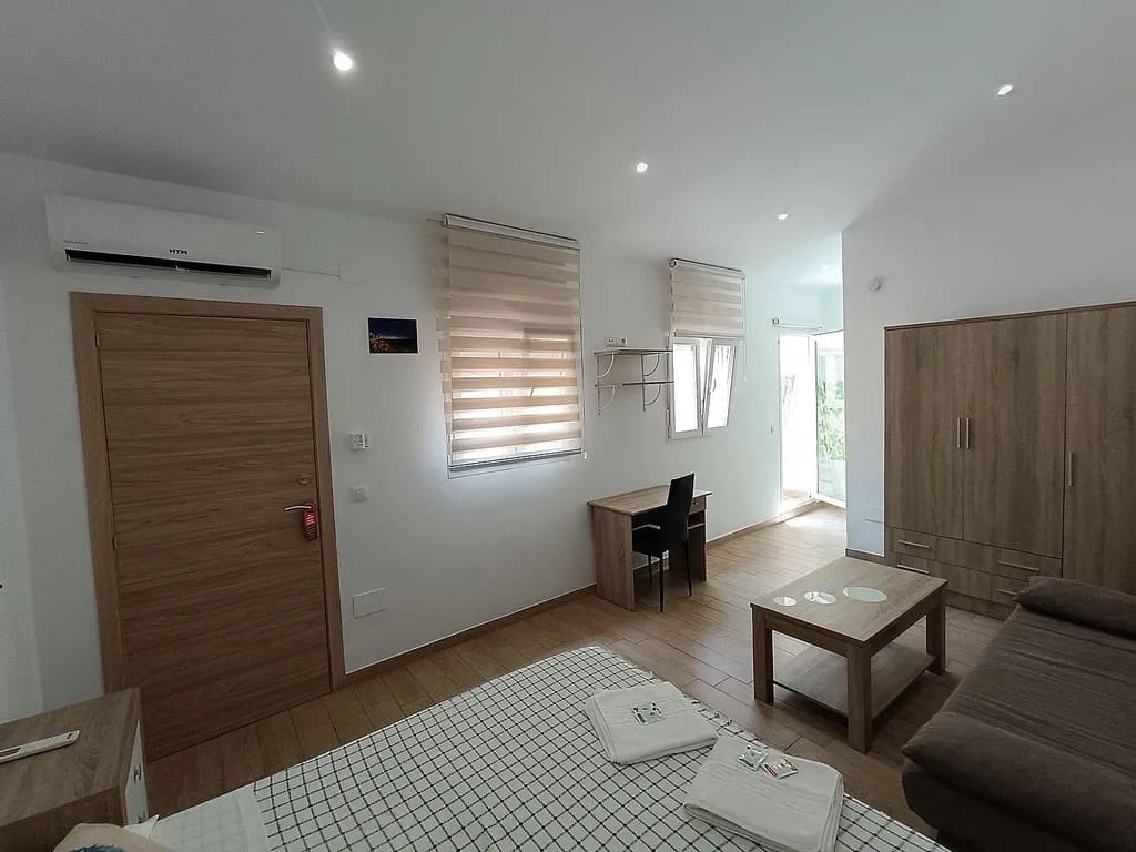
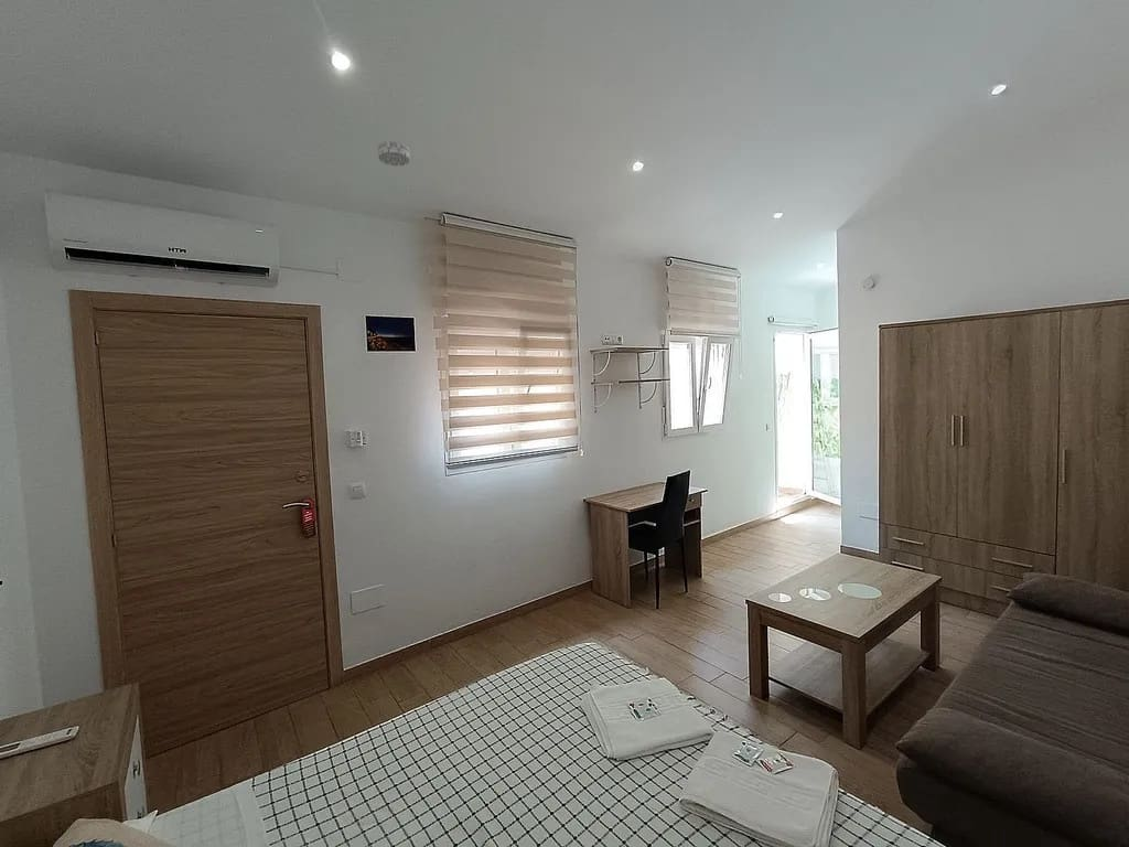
+ smoke detector [376,140,411,168]
